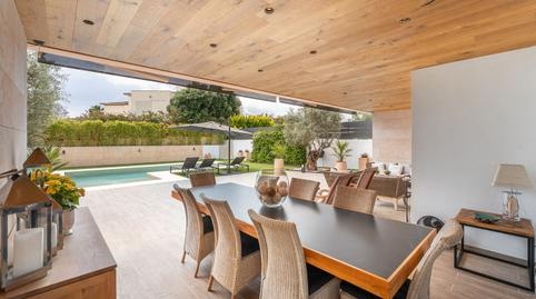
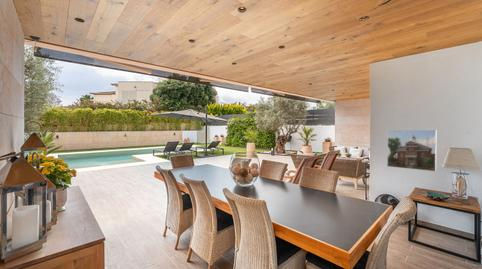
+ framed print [386,129,438,172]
